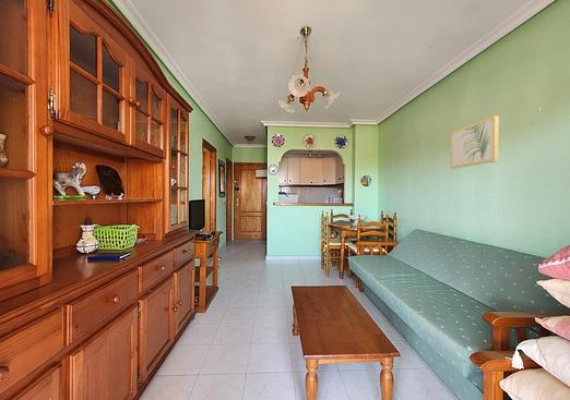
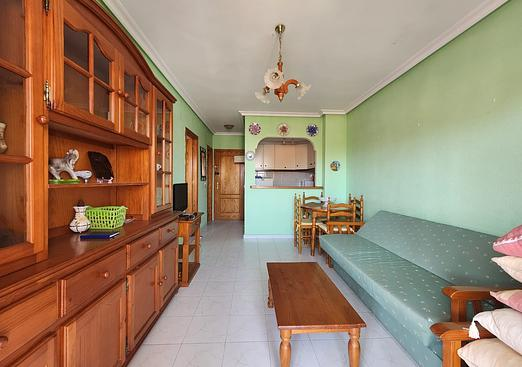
- wall art [450,114,500,170]
